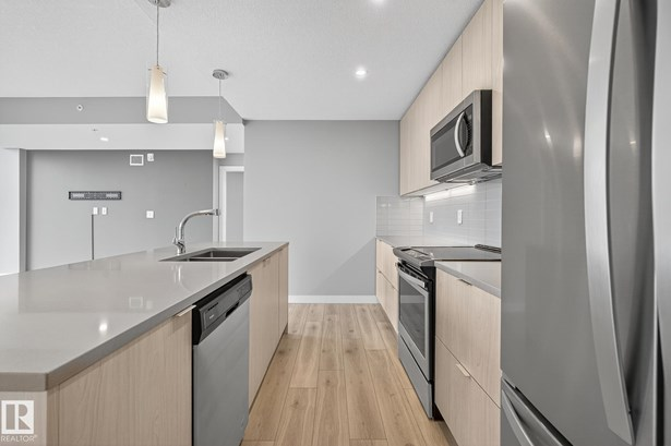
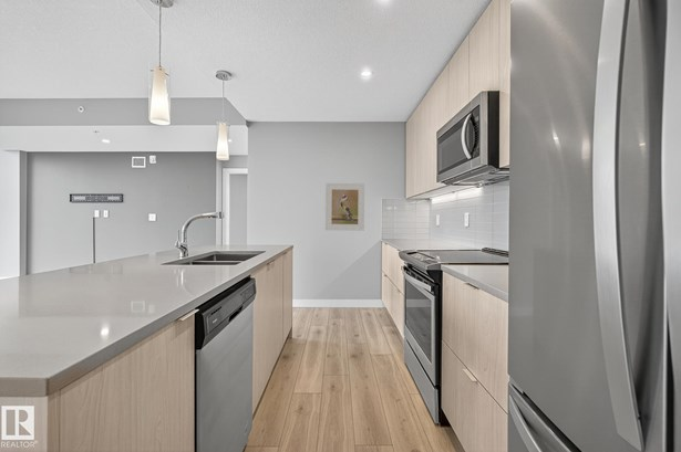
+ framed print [324,182,365,232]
